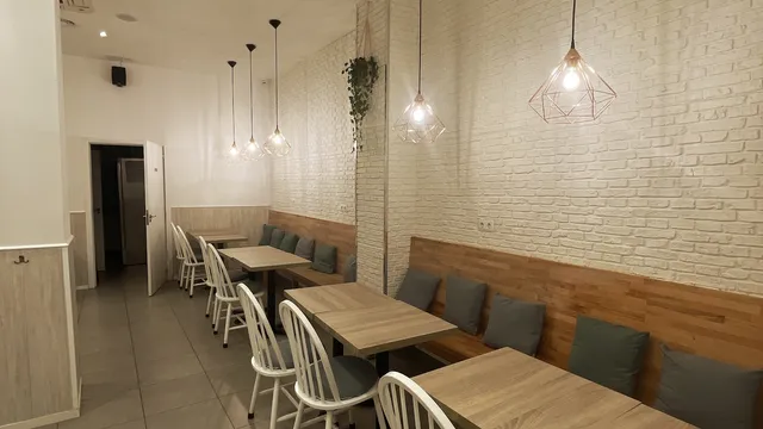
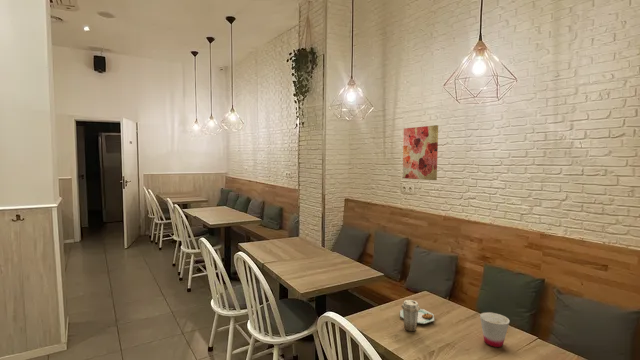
+ wall art [402,124,439,181]
+ cup [479,311,510,348]
+ plate [399,299,435,332]
